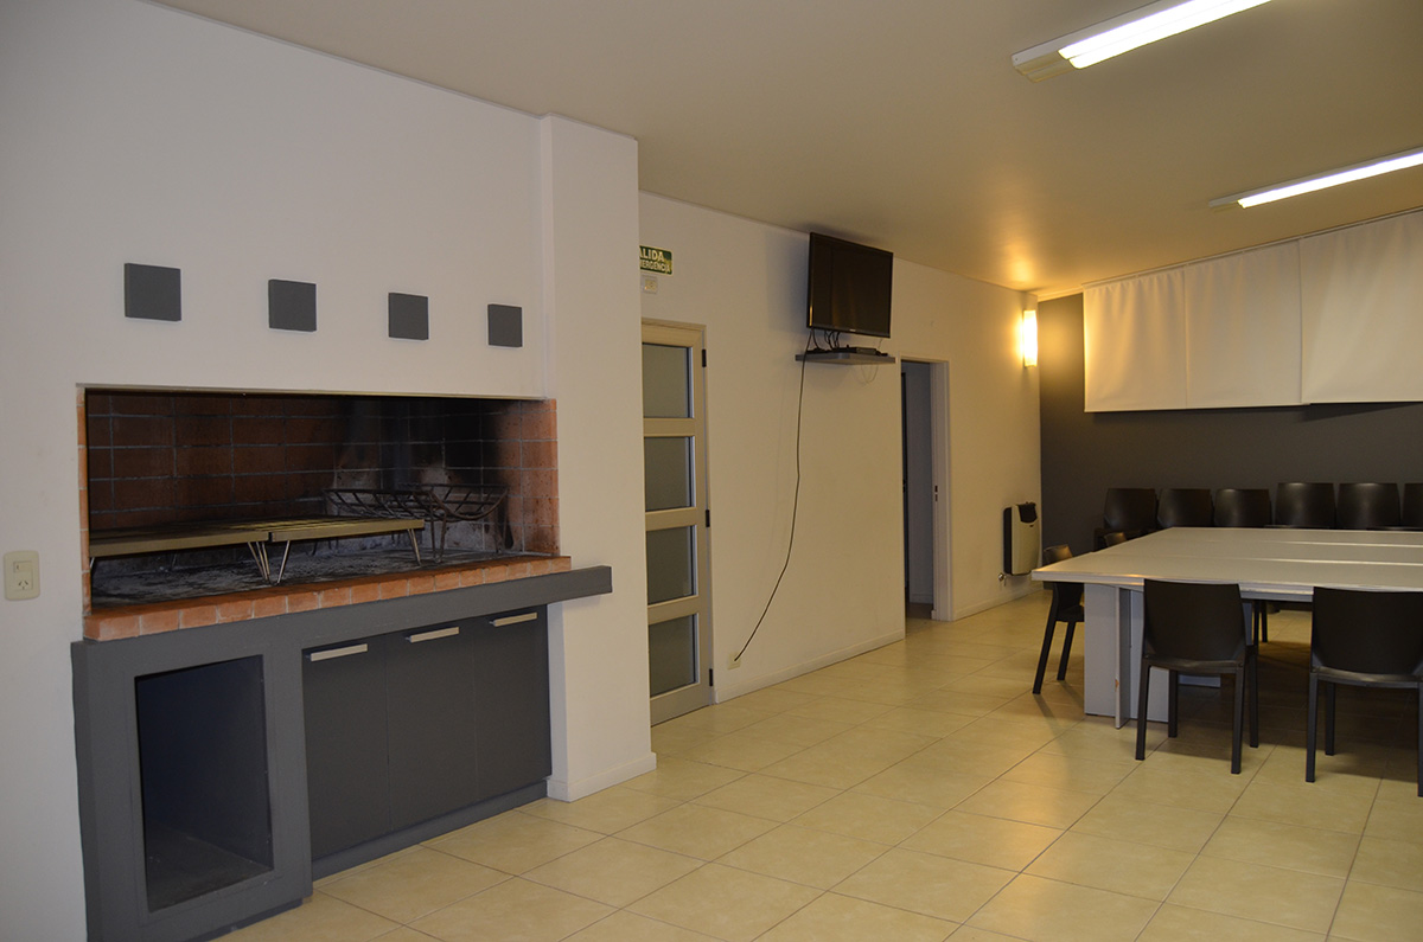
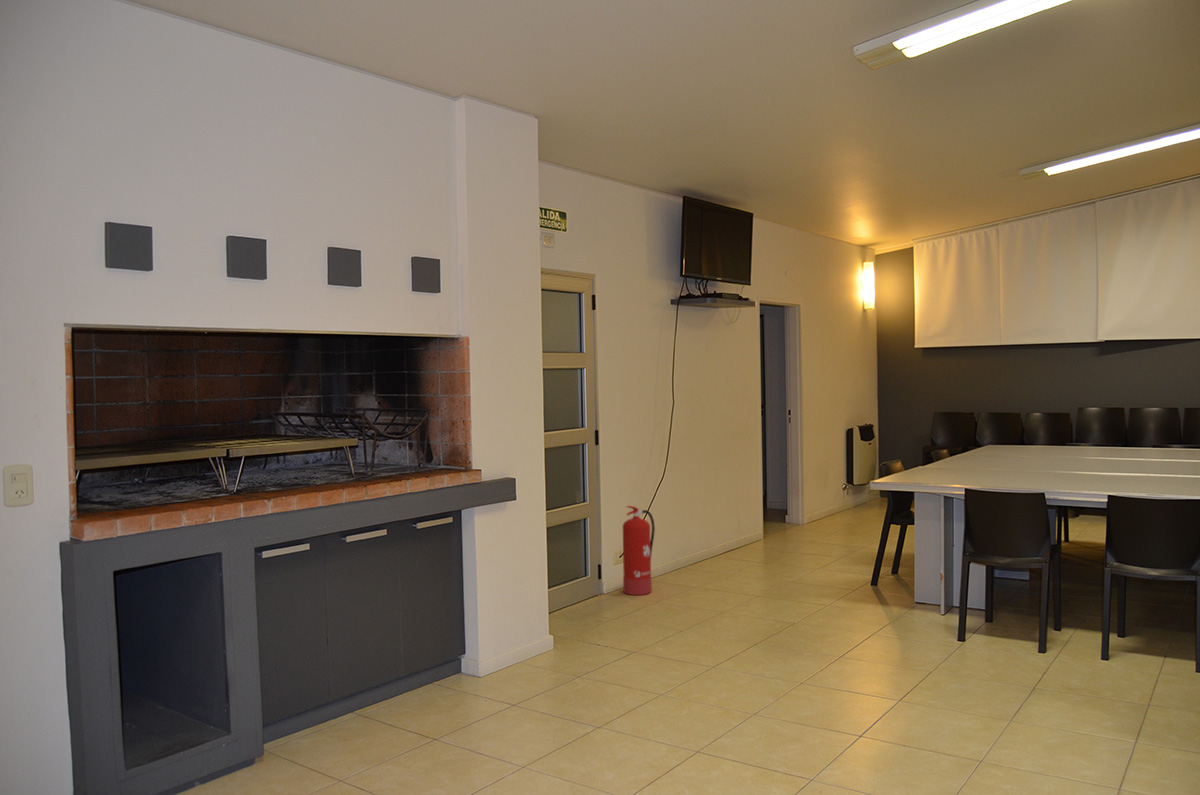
+ fire extinguisher [622,505,656,596]
